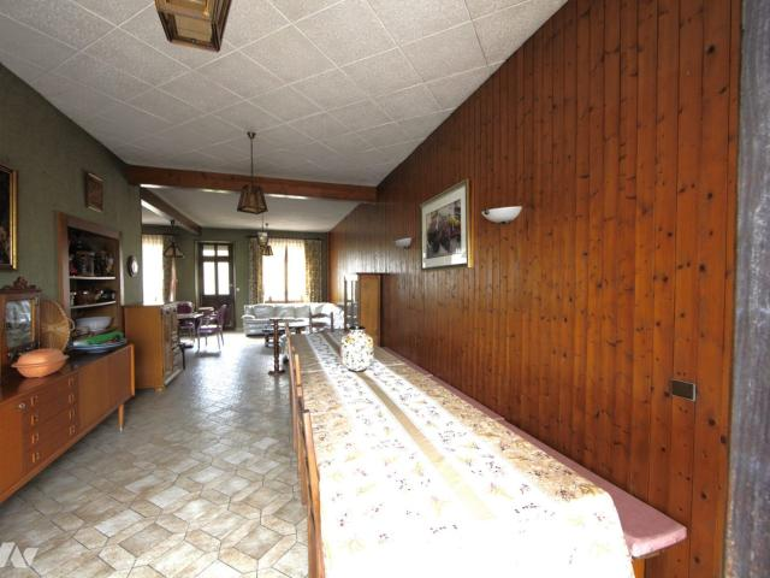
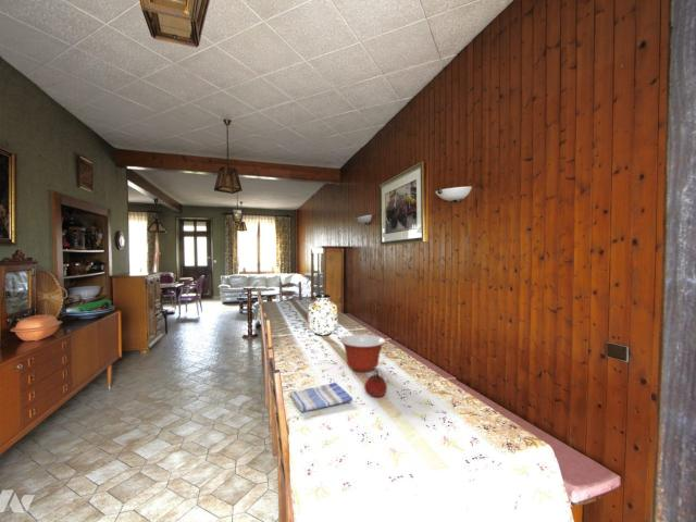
+ fruit [363,371,388,398]
+ dish towel [288,382,353,413]
+ mixing bowl [339,334,386,373]
